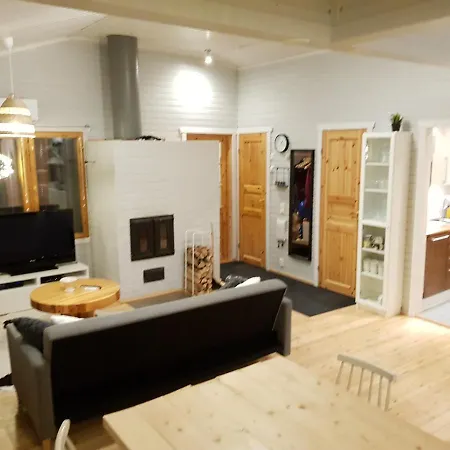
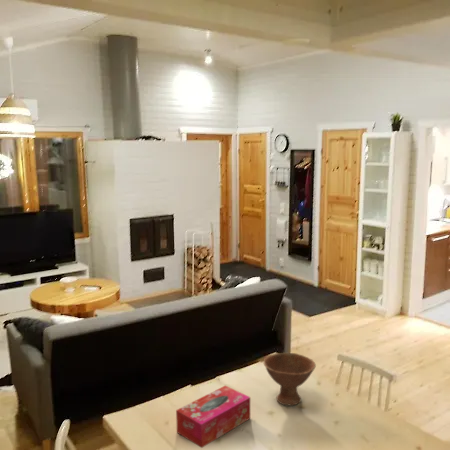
+ tissue box [175,385,251,449]
+ bowl [263,352,317,407]
